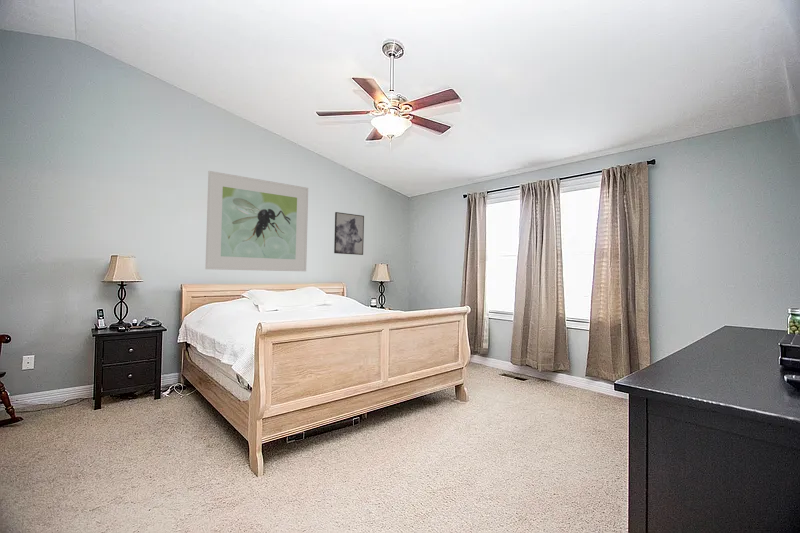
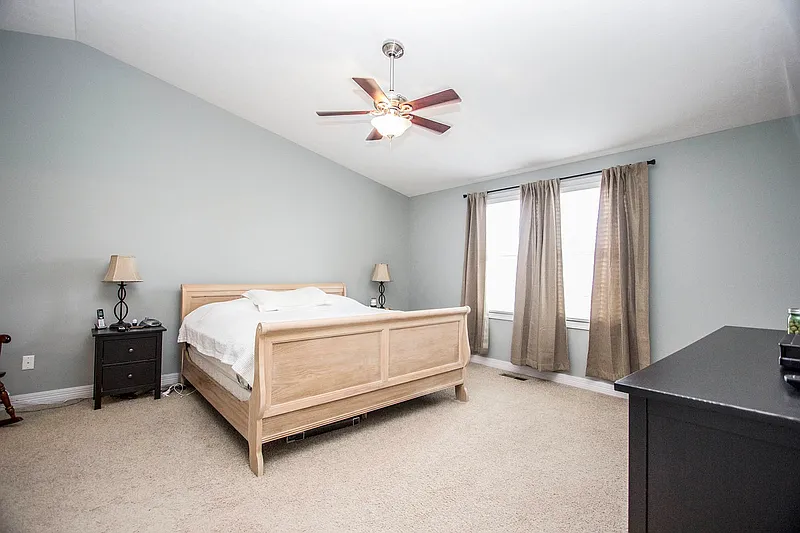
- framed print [204,170,309,272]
- wall art [333,211,365,256]
